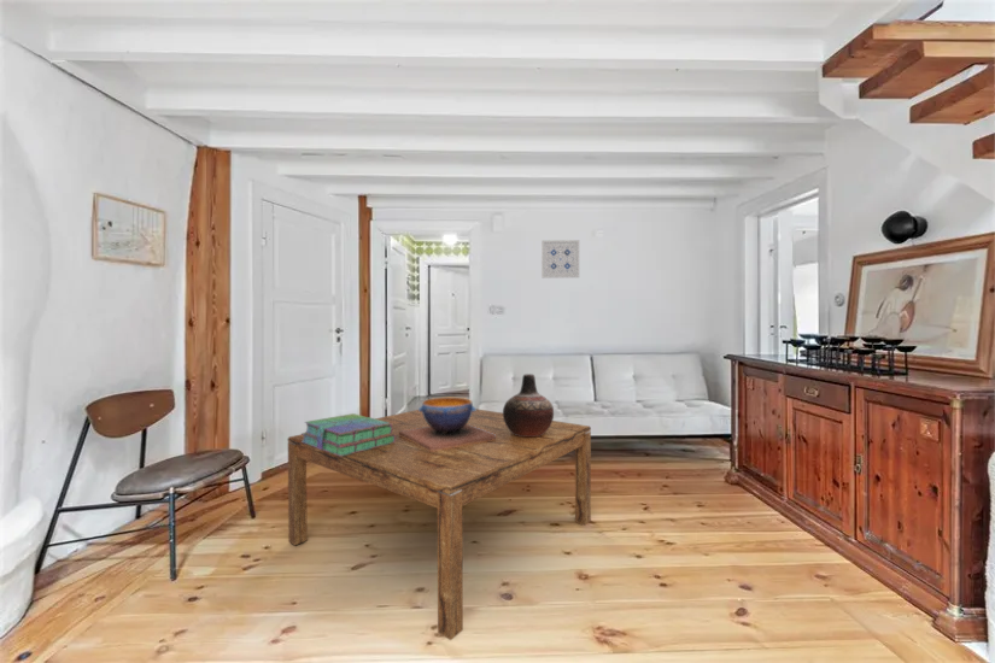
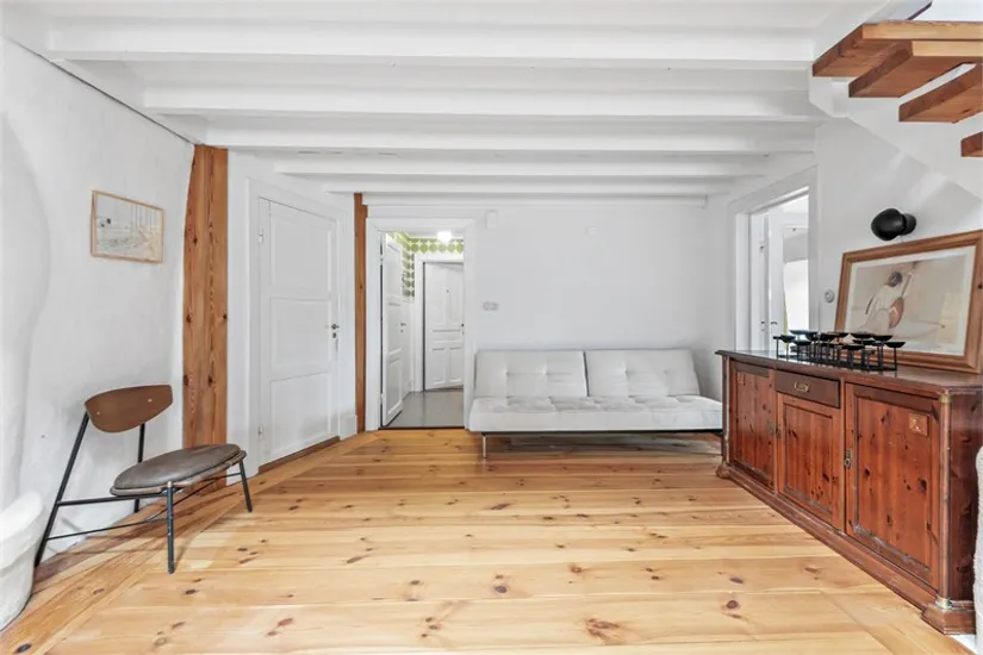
- coffee table [287,407,592,641]
- decorative bowl [399,397,496,451]
- stack of books [300,412,396,457]
- wall art [540,239,580,278]
- vase [502,372,555,436]
